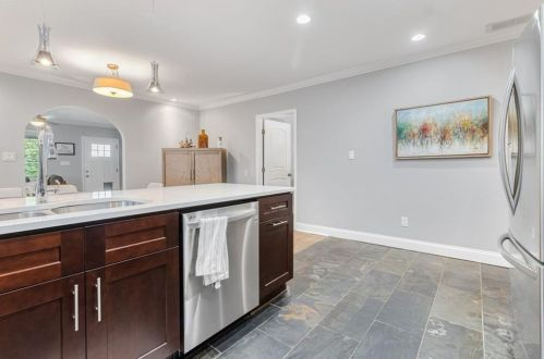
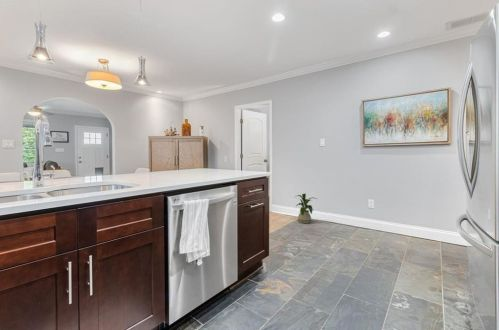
+ house plant [294,193,318,224]
